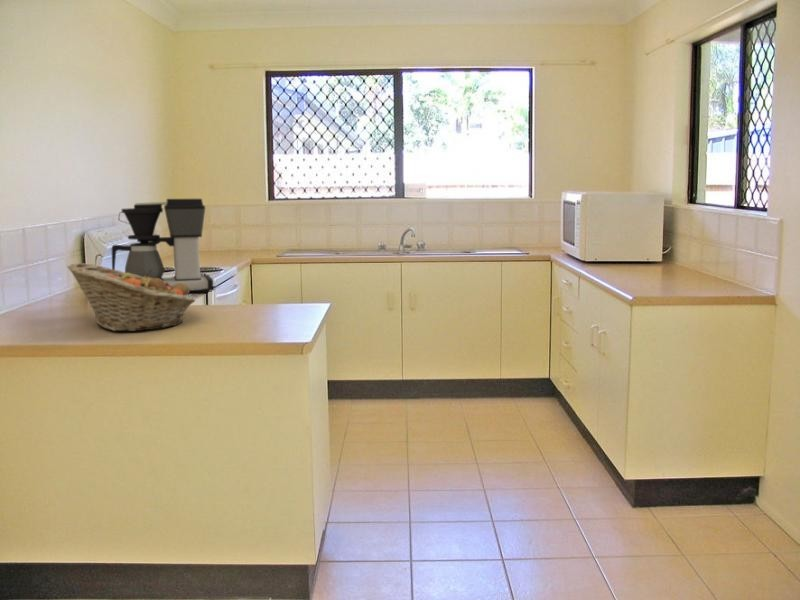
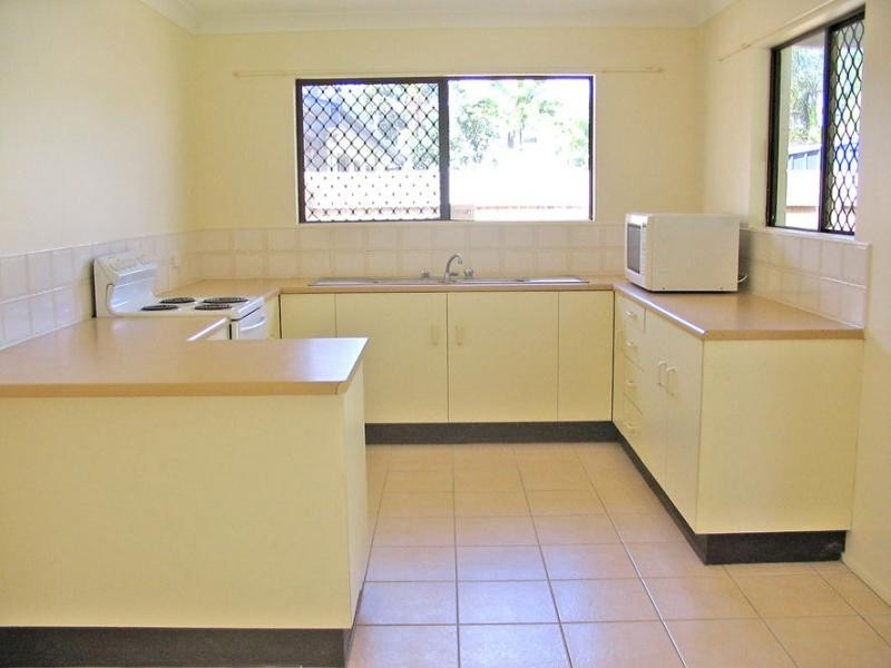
- fruit basket [66,262,196,332]
- coffee maker [111,198,214,295]
